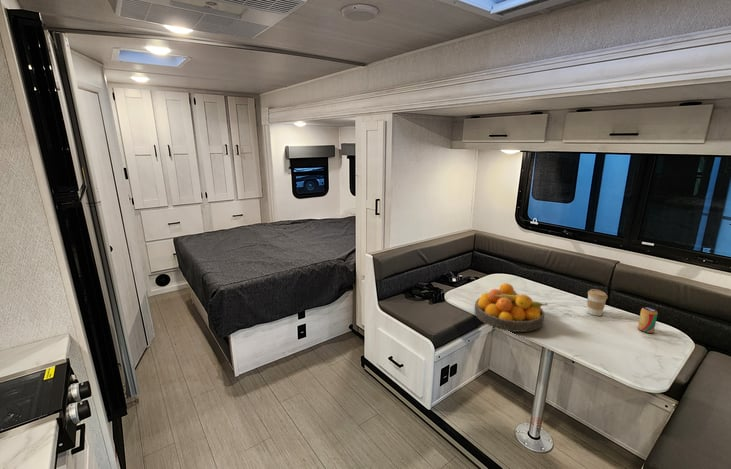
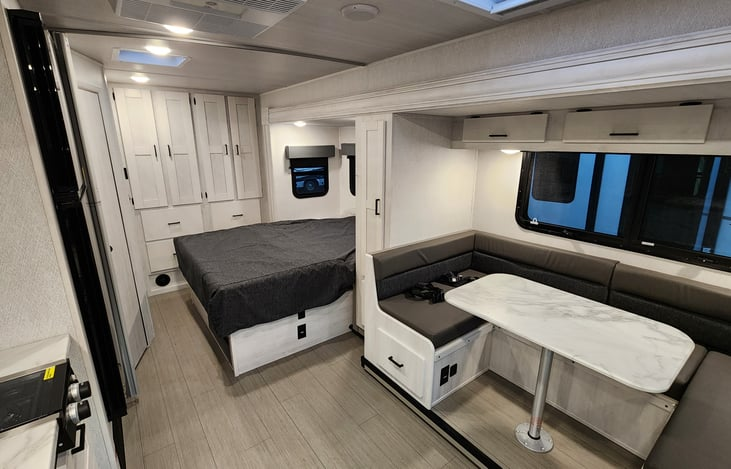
- beverage can [637,305,659,334]
- coffee cup [586,288,609,317]
- fruit bowl [474,282,549,333]
